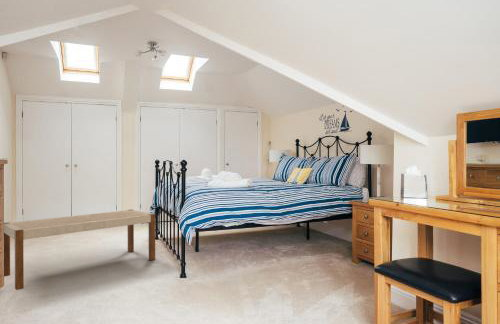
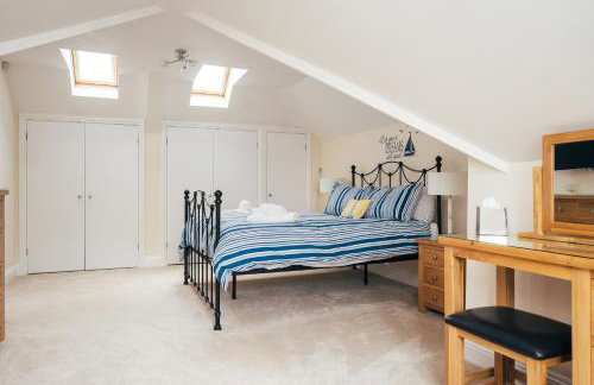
- bench [3,208,156,291]
